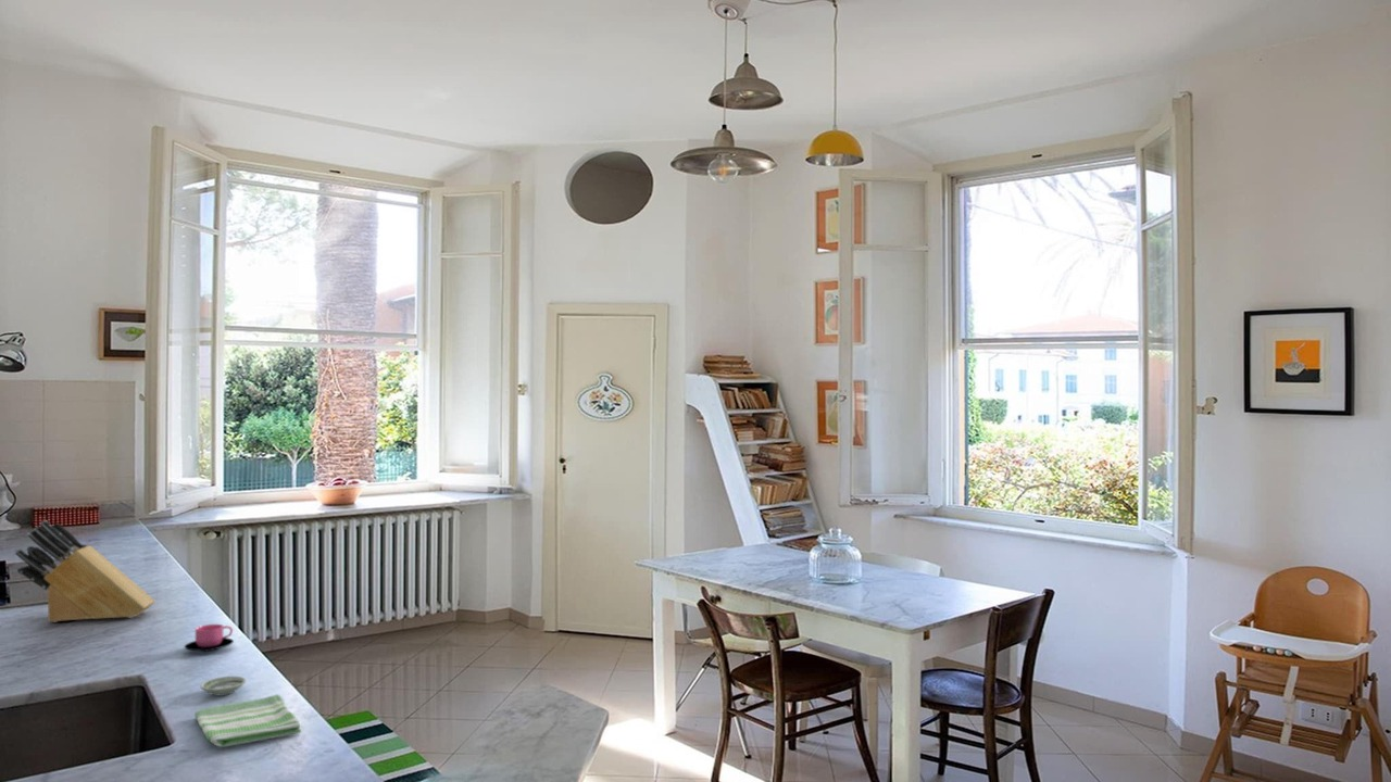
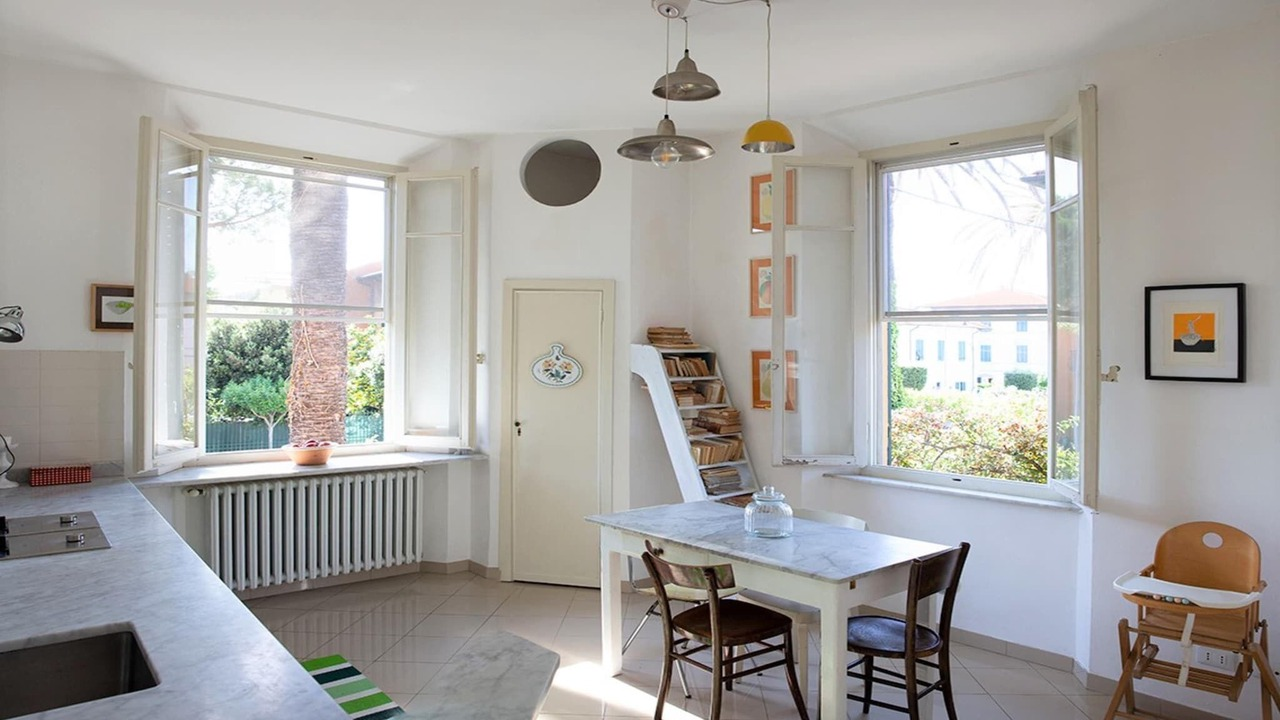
- saucer [199,676,247,696]
- dish towel [193,693,302,748]
- knife block [14,519,156,623]
- cup [184,623,235,653]
